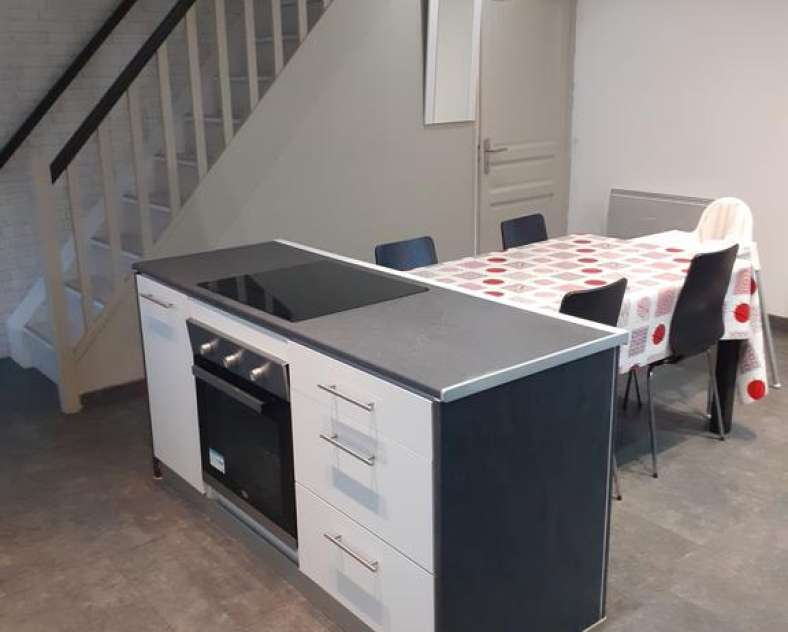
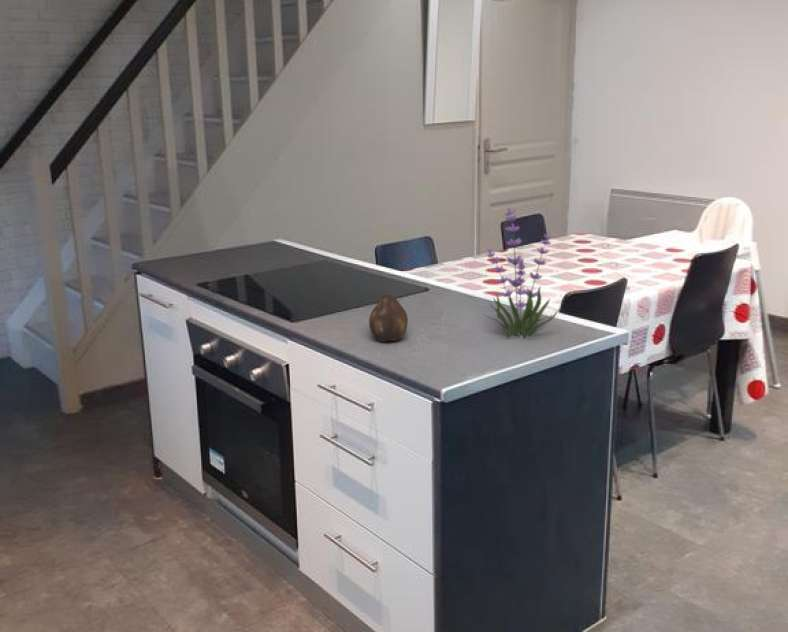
+ plant [482,206,562,339]
+ fruit [368,292,409,343]
